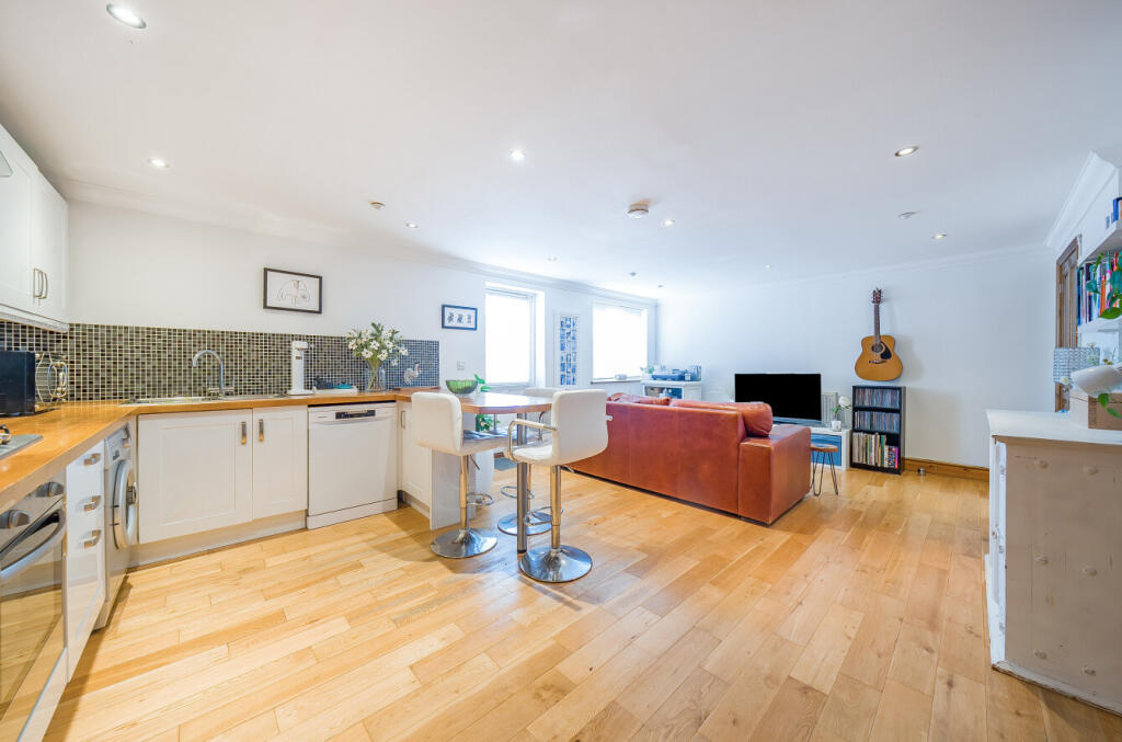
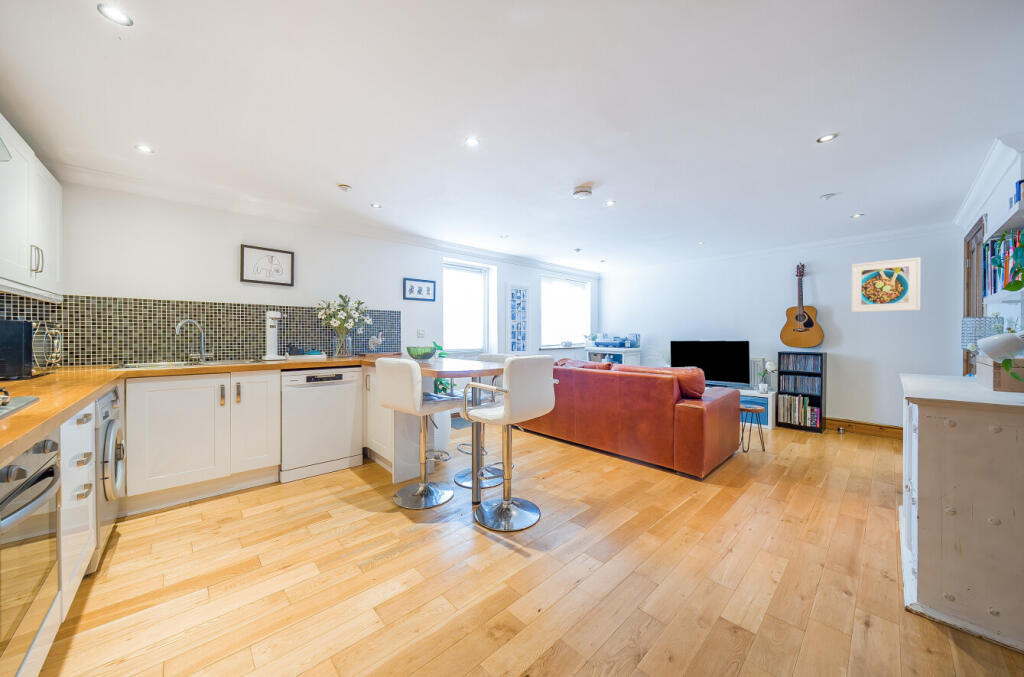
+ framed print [850,256,922,313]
